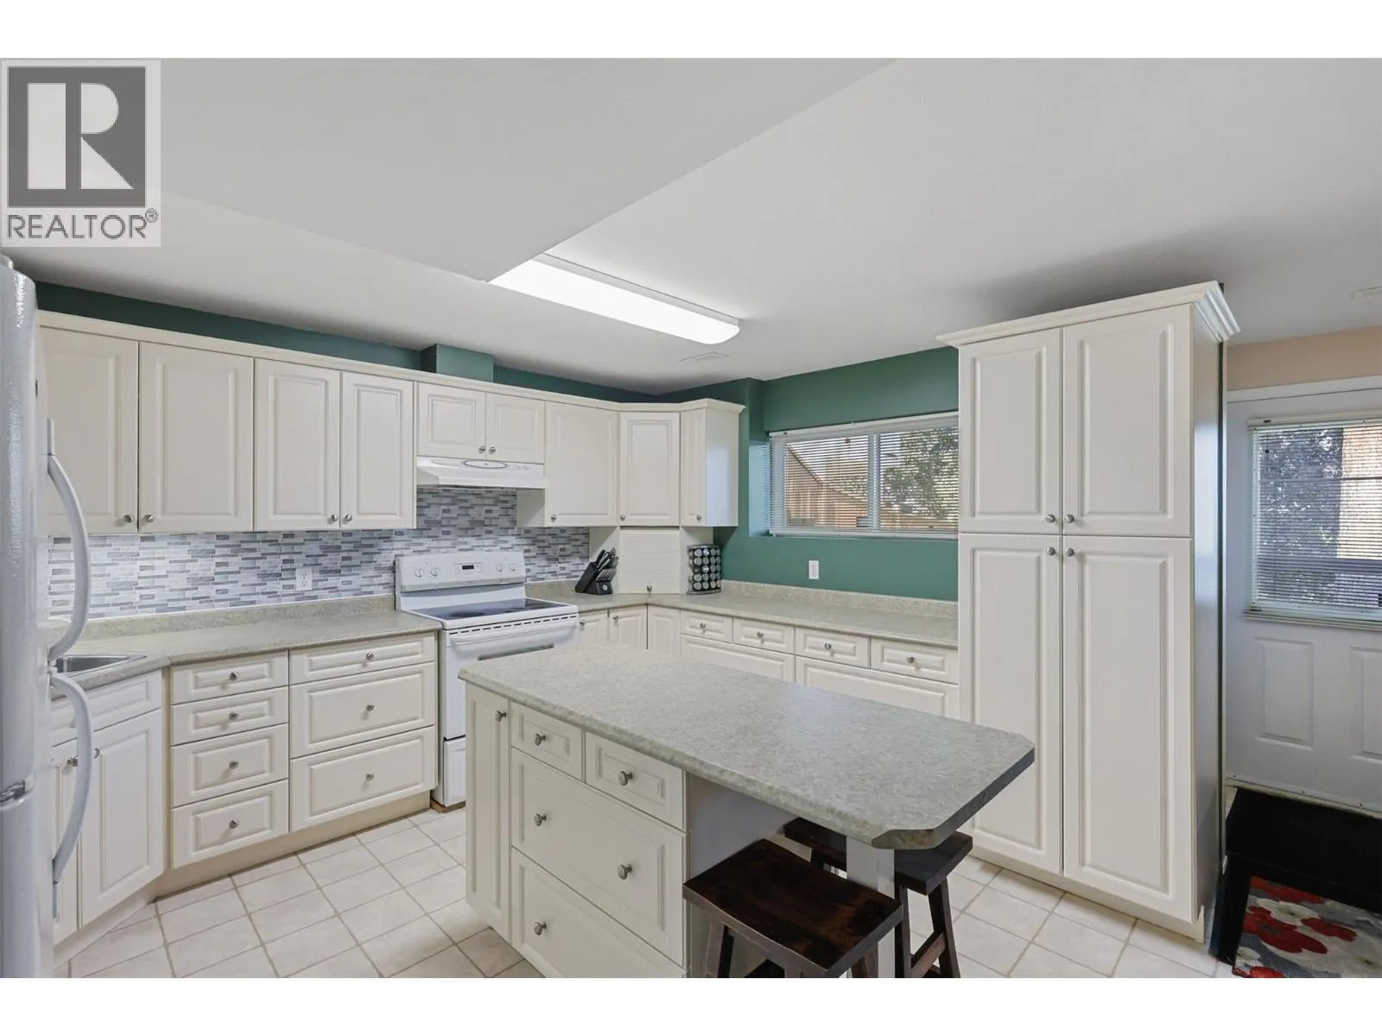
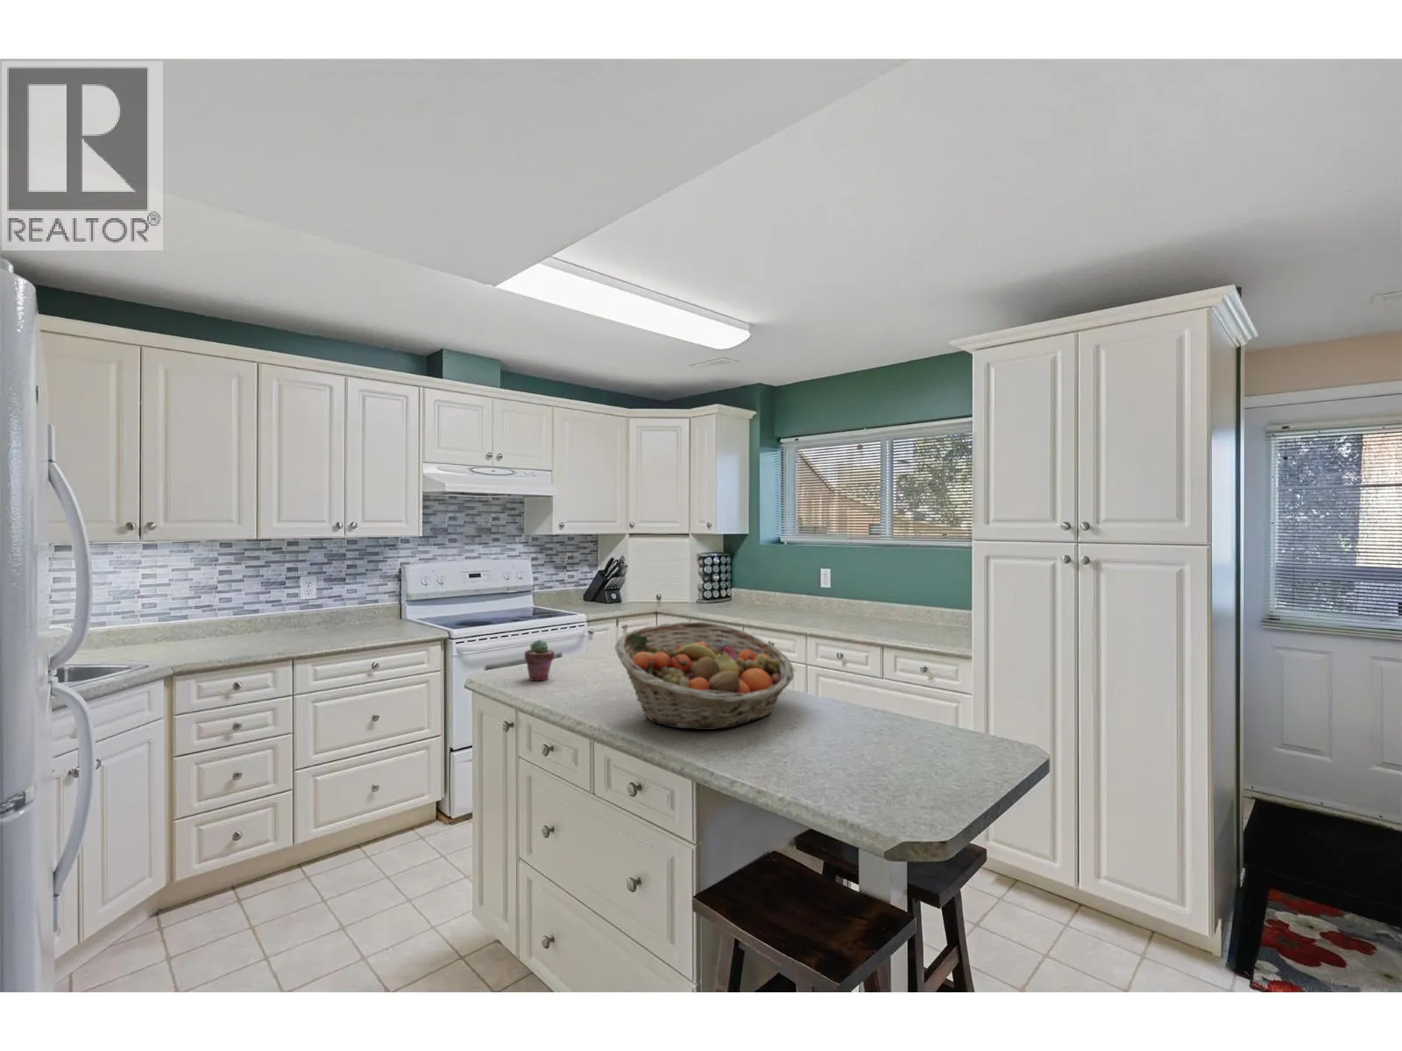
+ potted succulent [524,638,555,681]
+ fruit basket [614,620,795,731]
